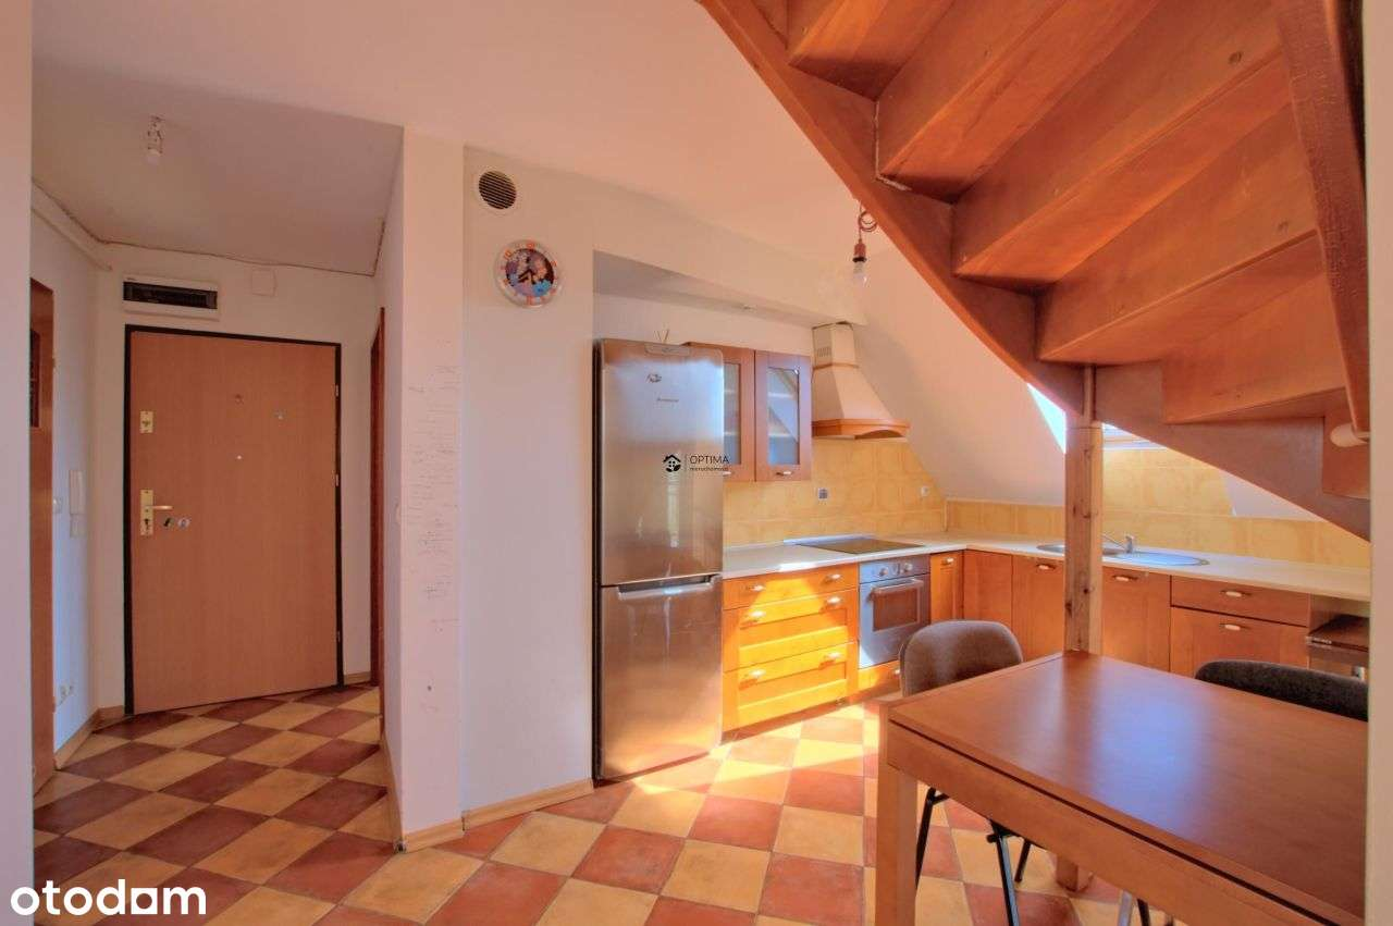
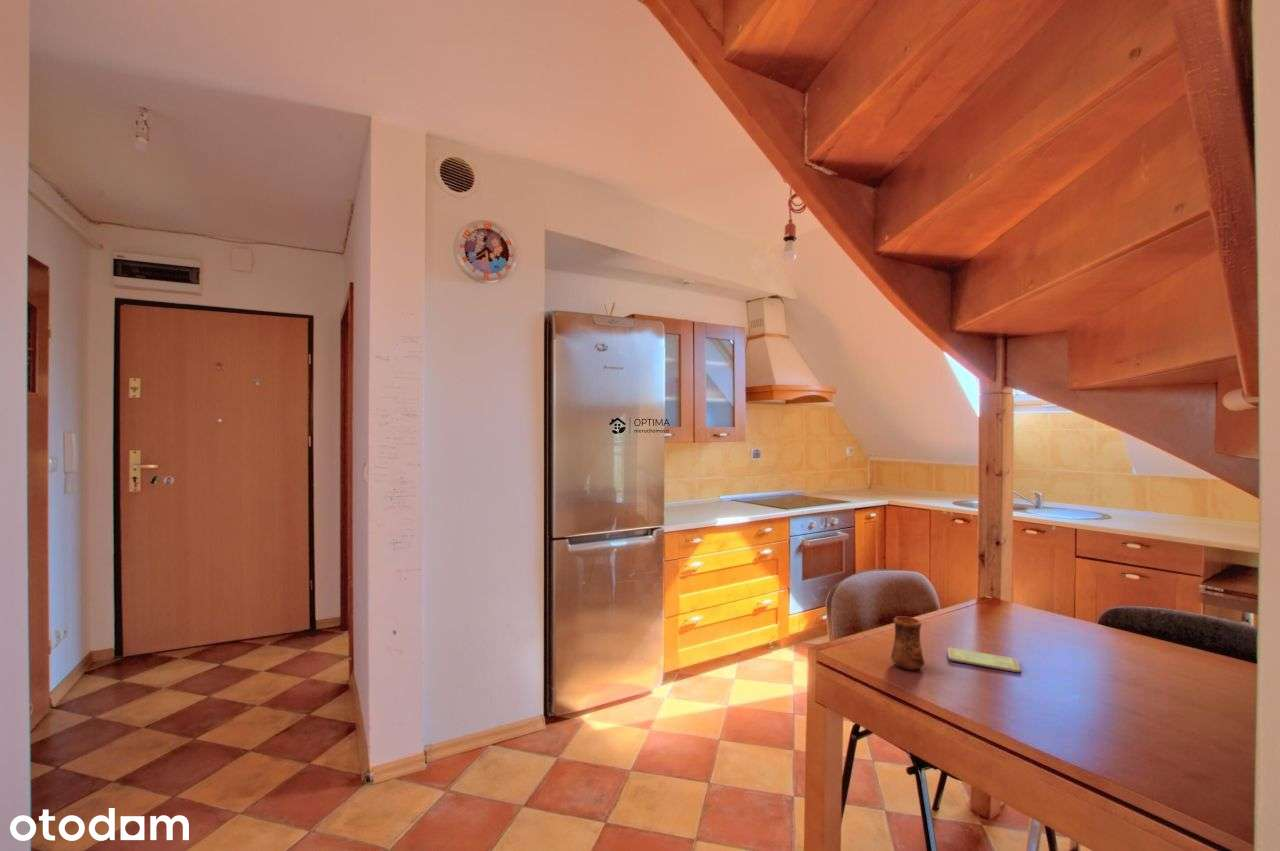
+ smartphone [947,647,1022,673]
+ cup [890,615,926,671]
